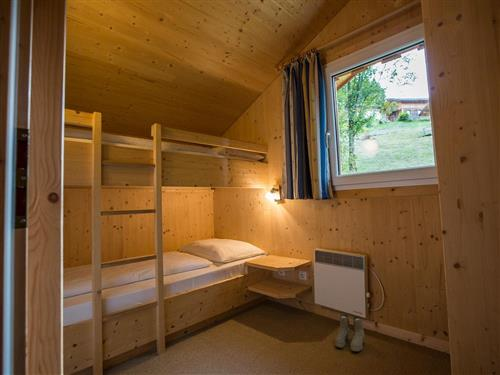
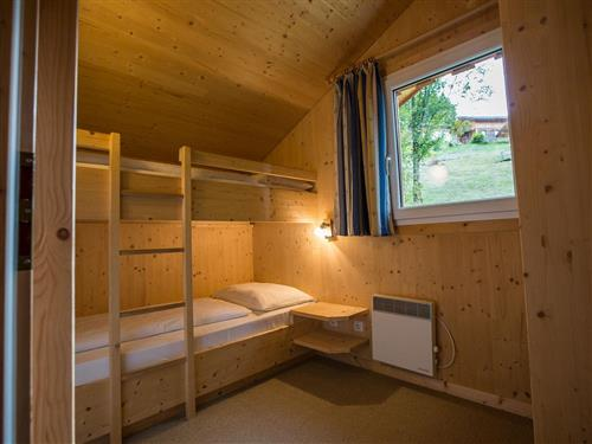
- boots [334,313,365,353]
